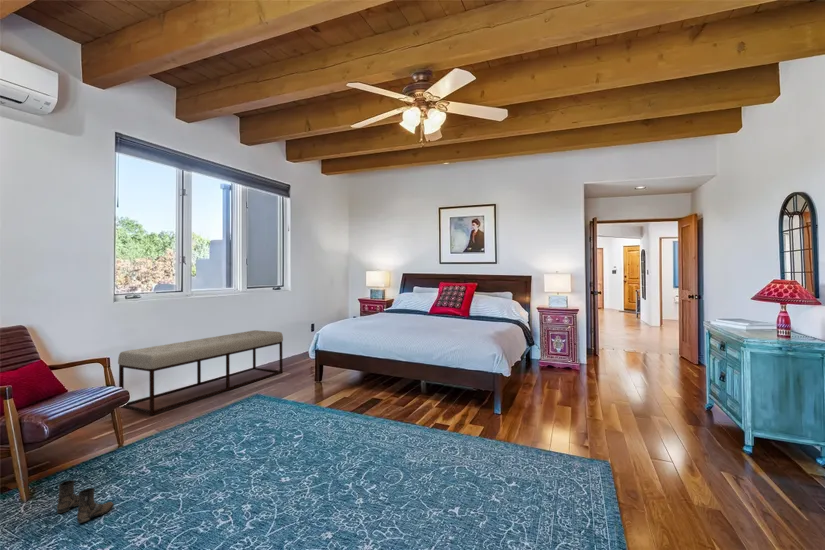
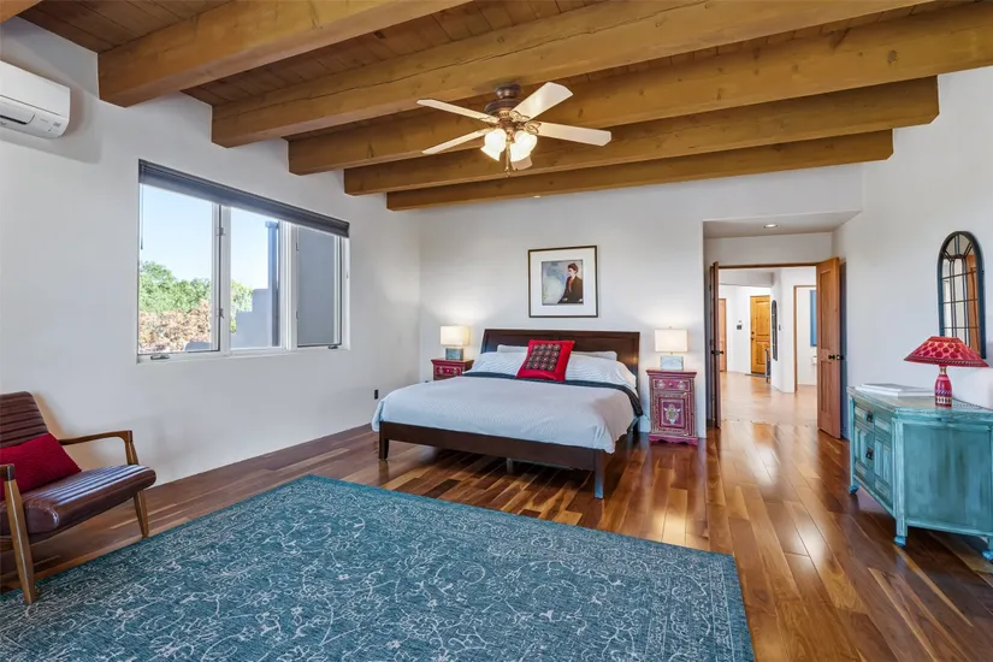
- boots [56,479,115,524]
- bench [117,329,284,416]
